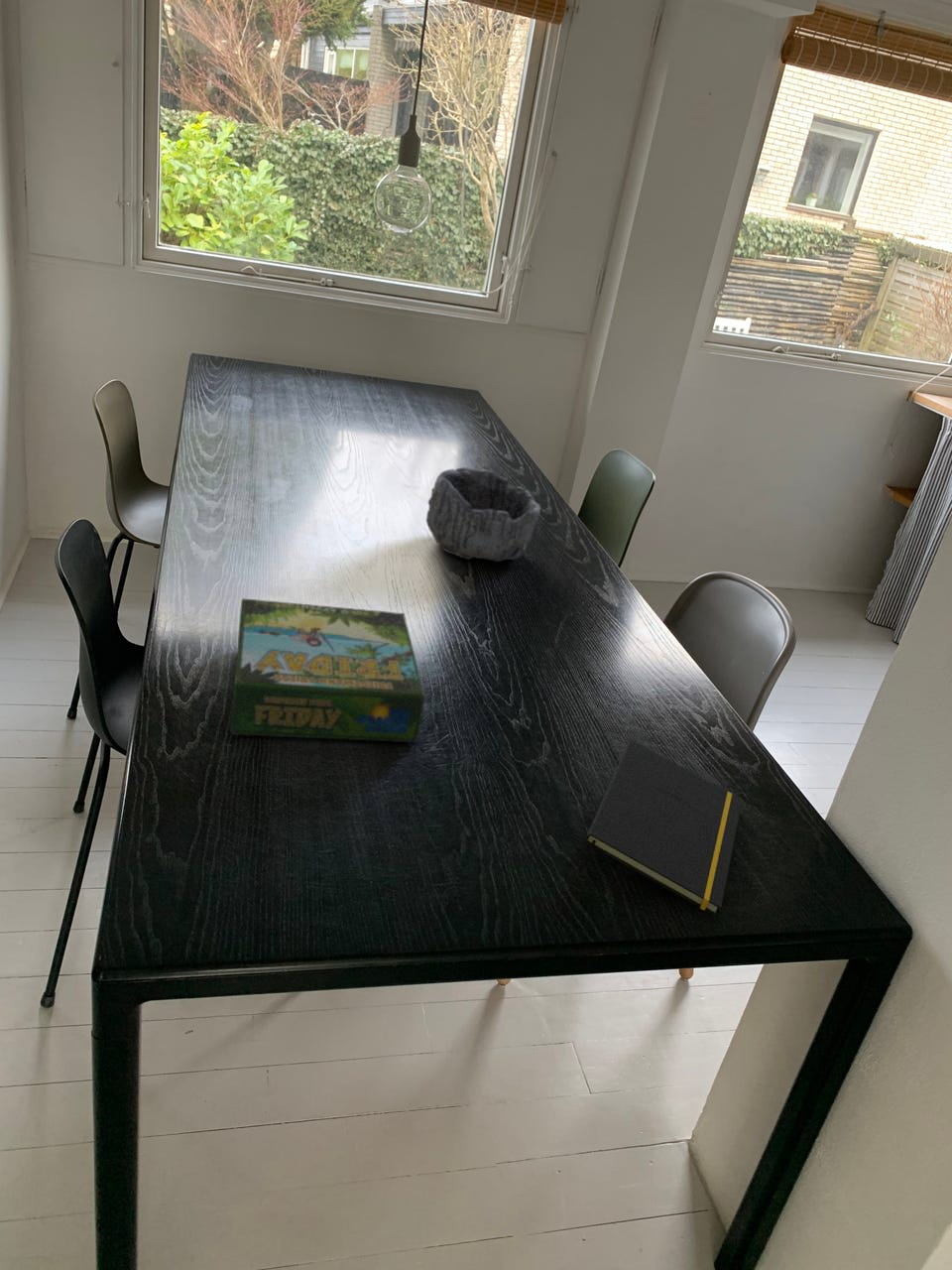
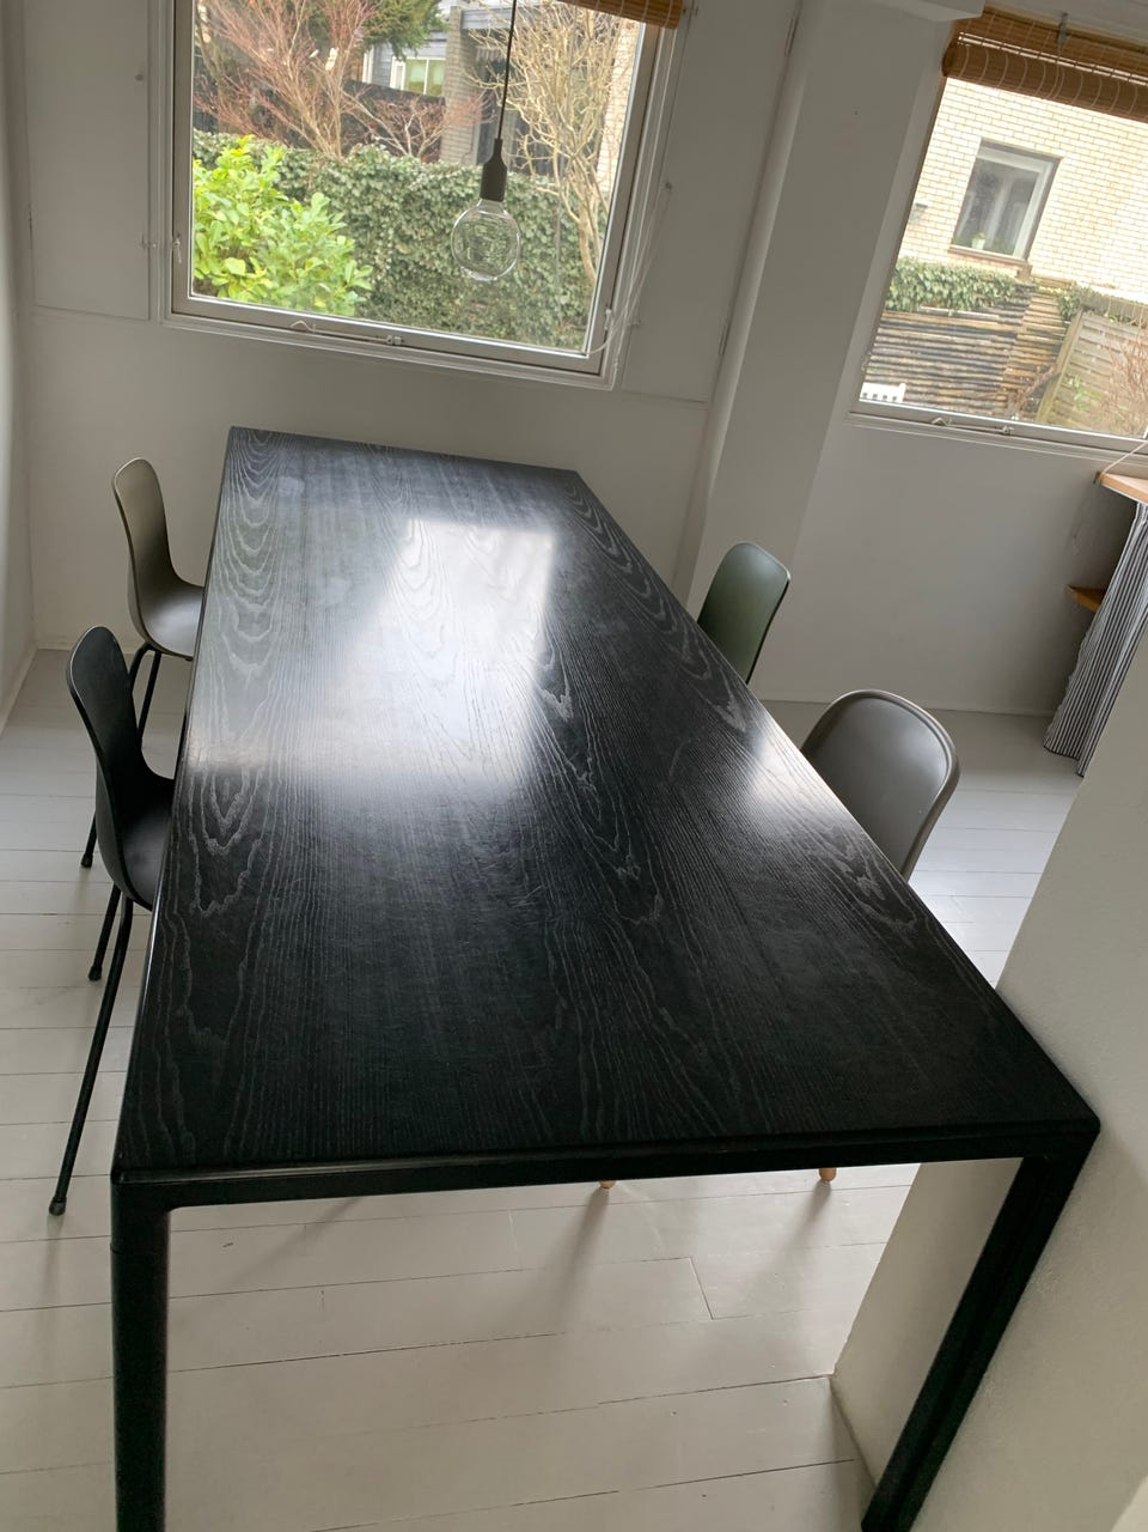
- board game [229,597,426,744]
- notepad [578,739,743,917]
- bowl [425,466,541,563]
